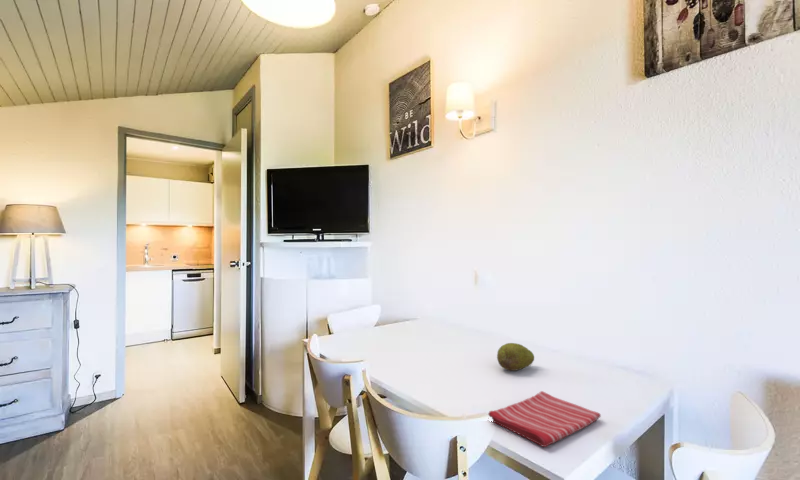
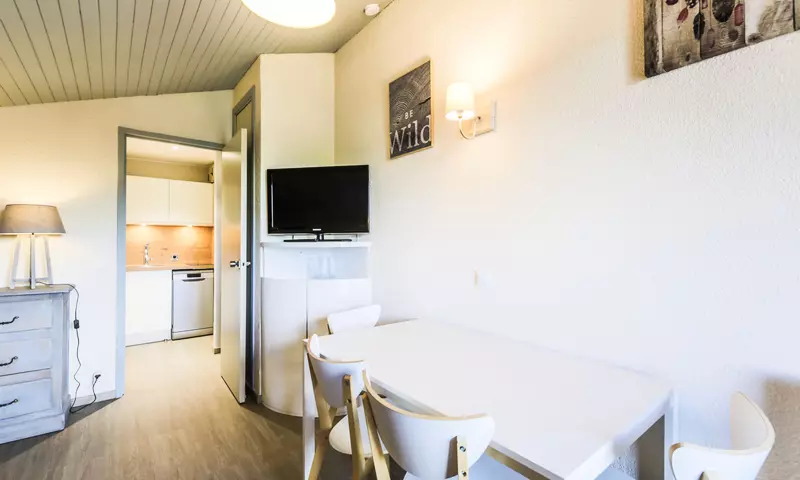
- fruit [496,342,535,372]
- dish towel [487,390,602,448]
